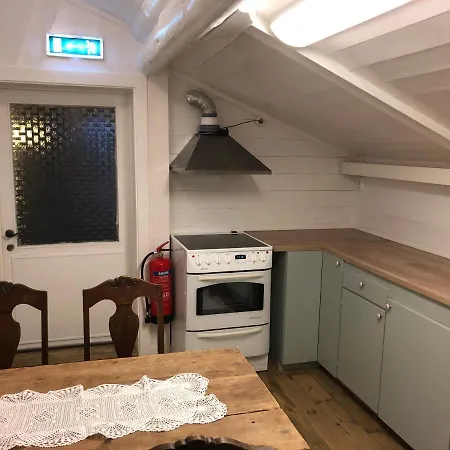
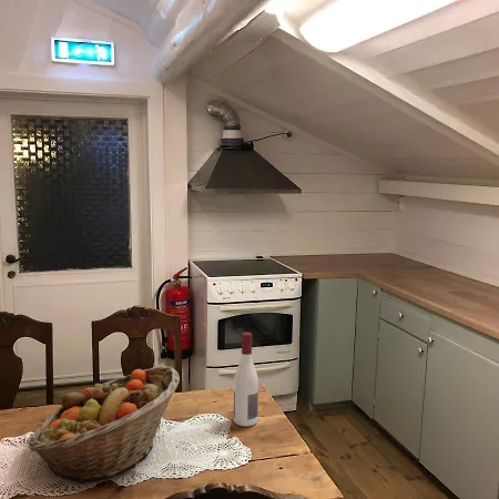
+ fruit basket [28,365,181,483]
+ alcohol [233,332,259,427]
